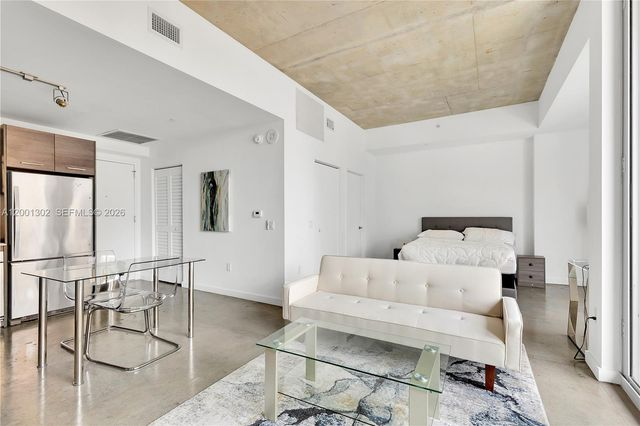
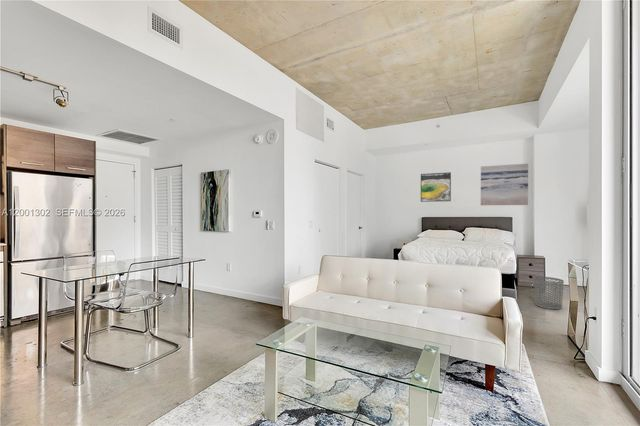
+ waste bin [533,276,565,310]
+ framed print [420,171,452,203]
+ wall art [480,163,529,206]
